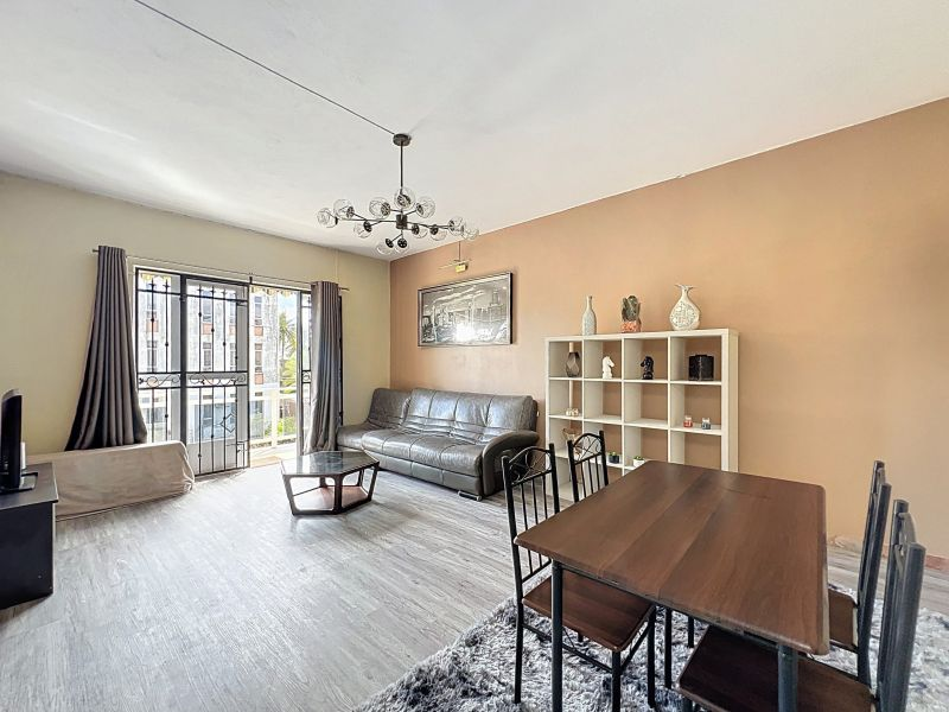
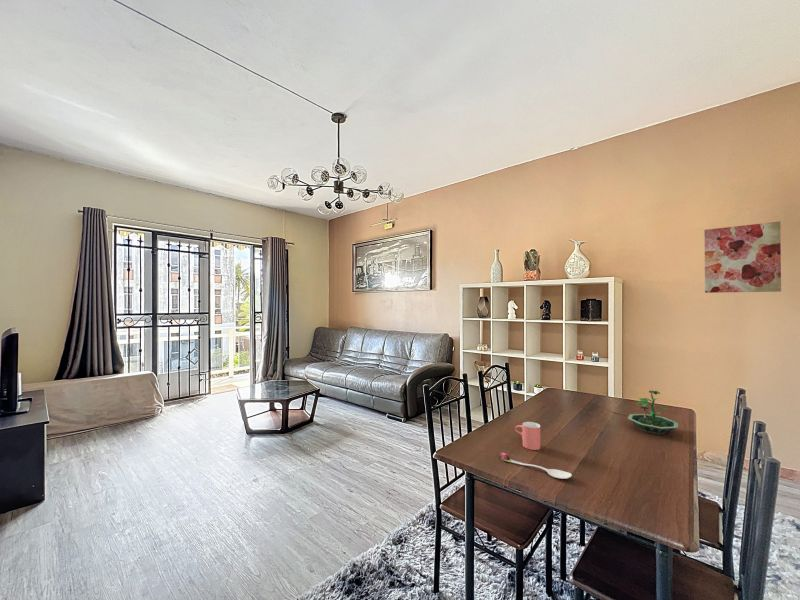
+ spoon [499,451,573,480]
+ terrarium [627,389,679,436]
+ cup [514,421,541,451]
+ wall art [703,221,782,294]
